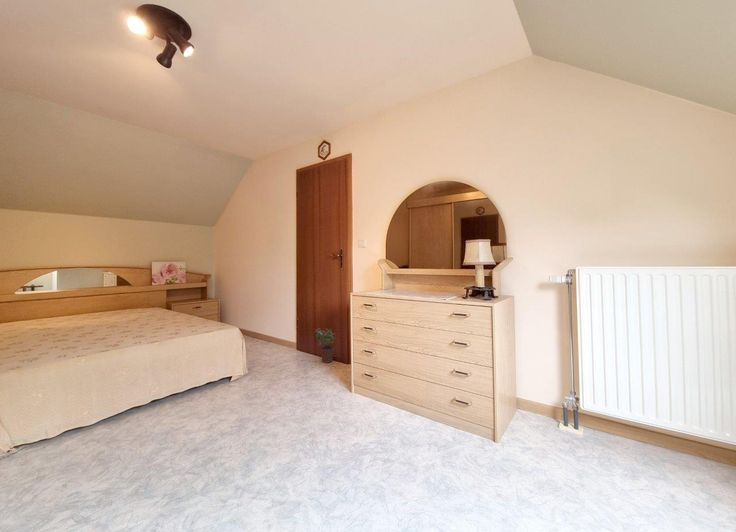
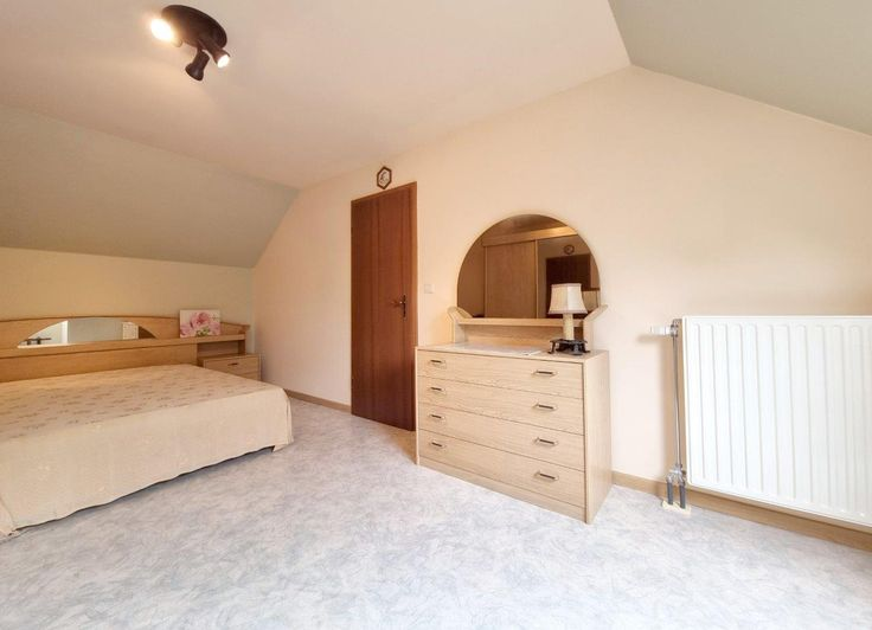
- potted plant [314,327,336,364]
